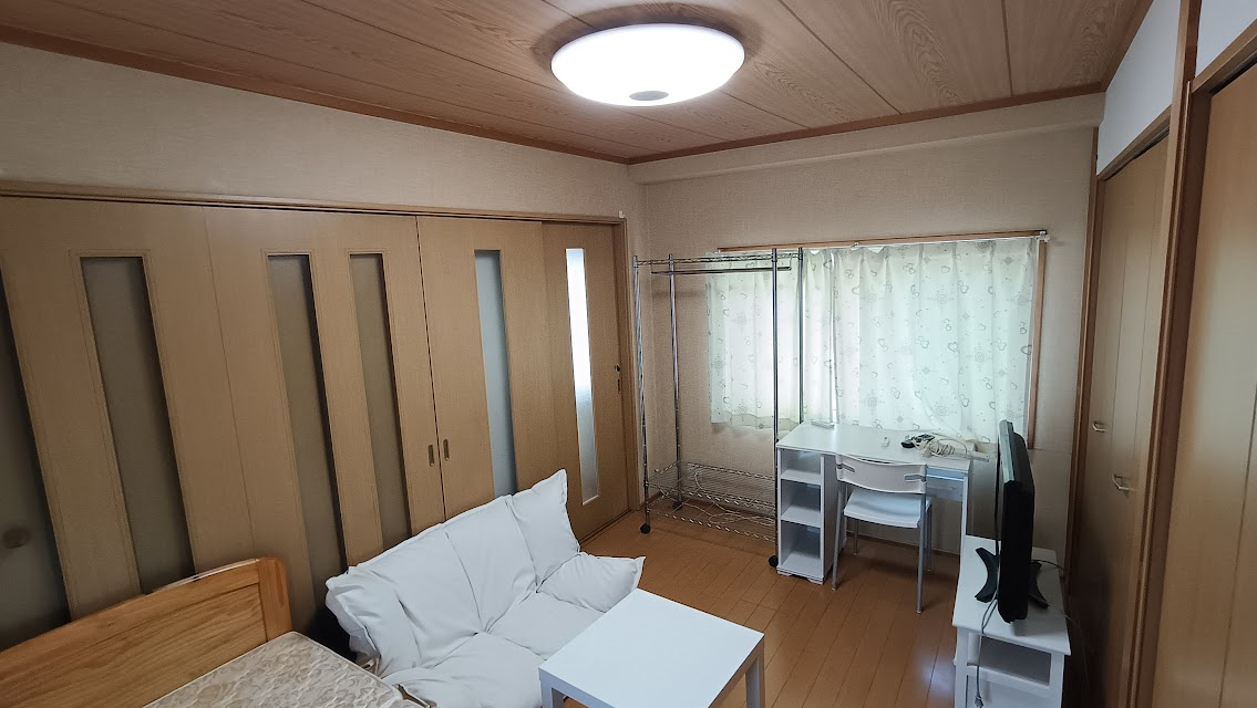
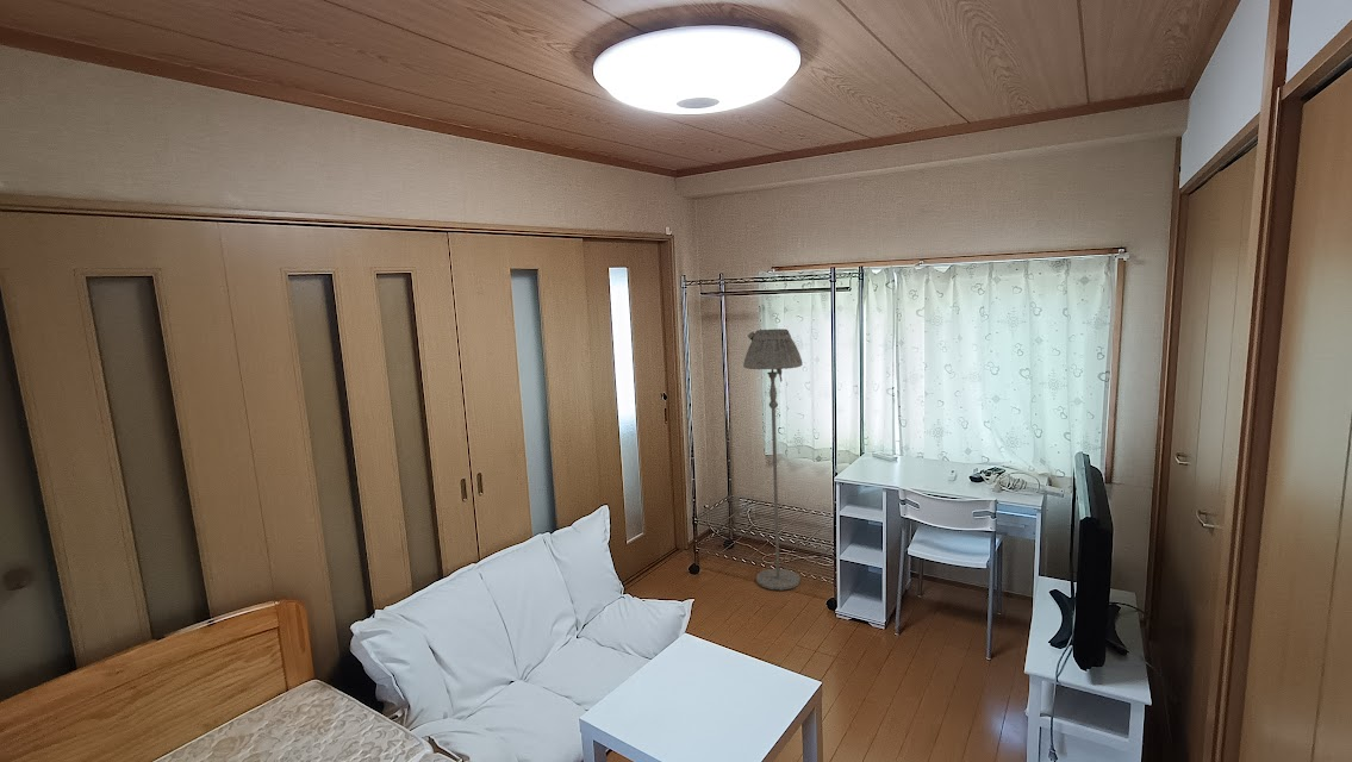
+ floor lamp [742,327,804,592]
